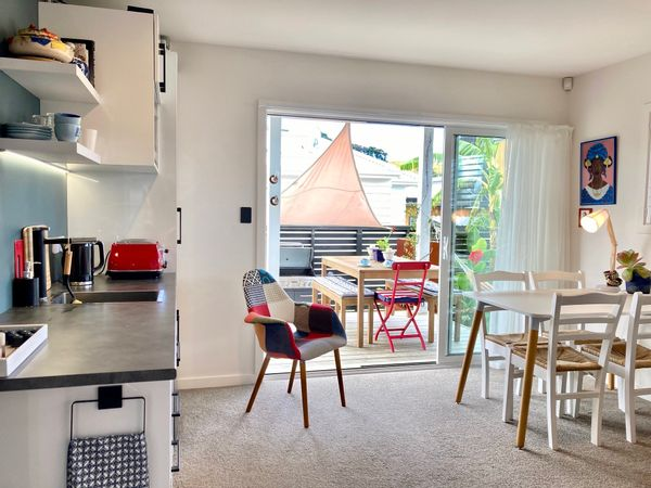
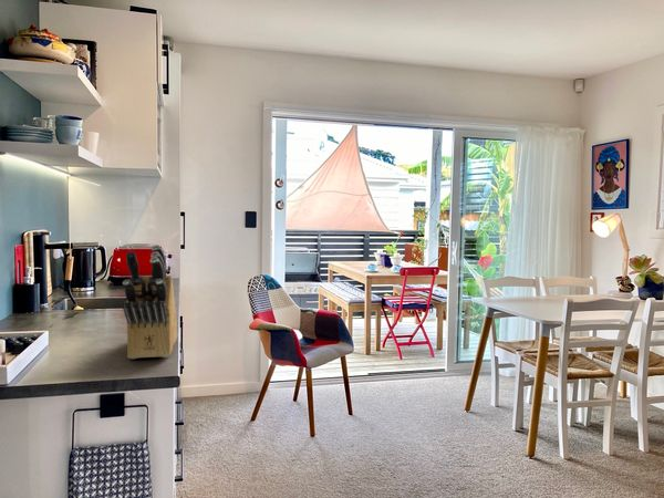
+ knife block [121,243,178,360]
